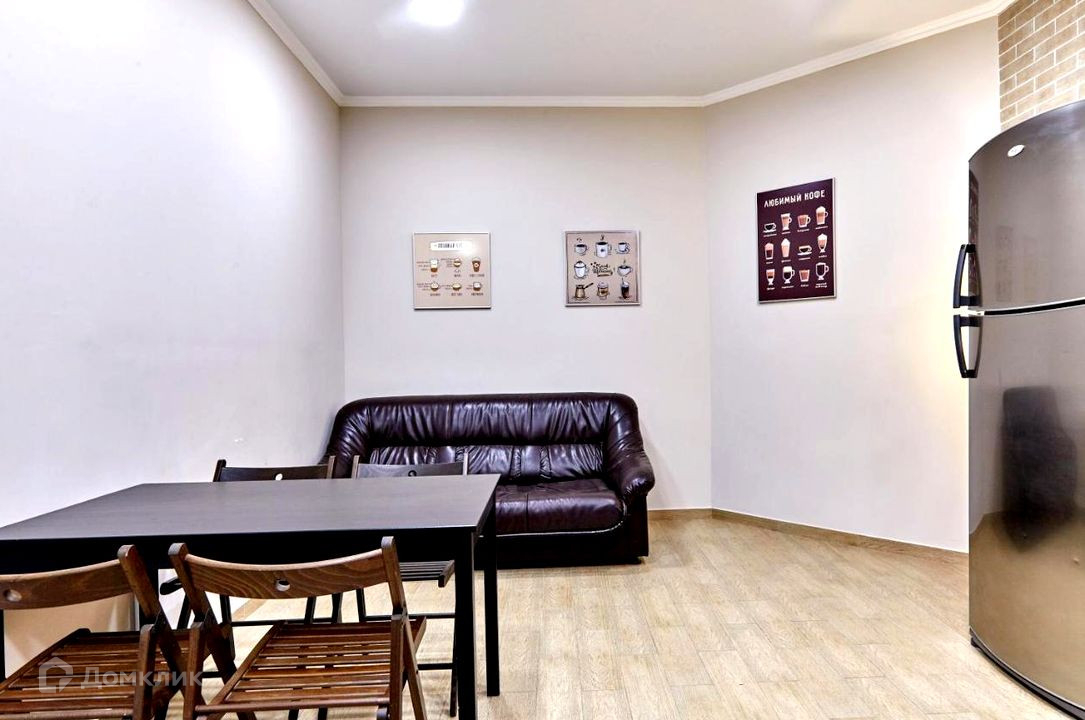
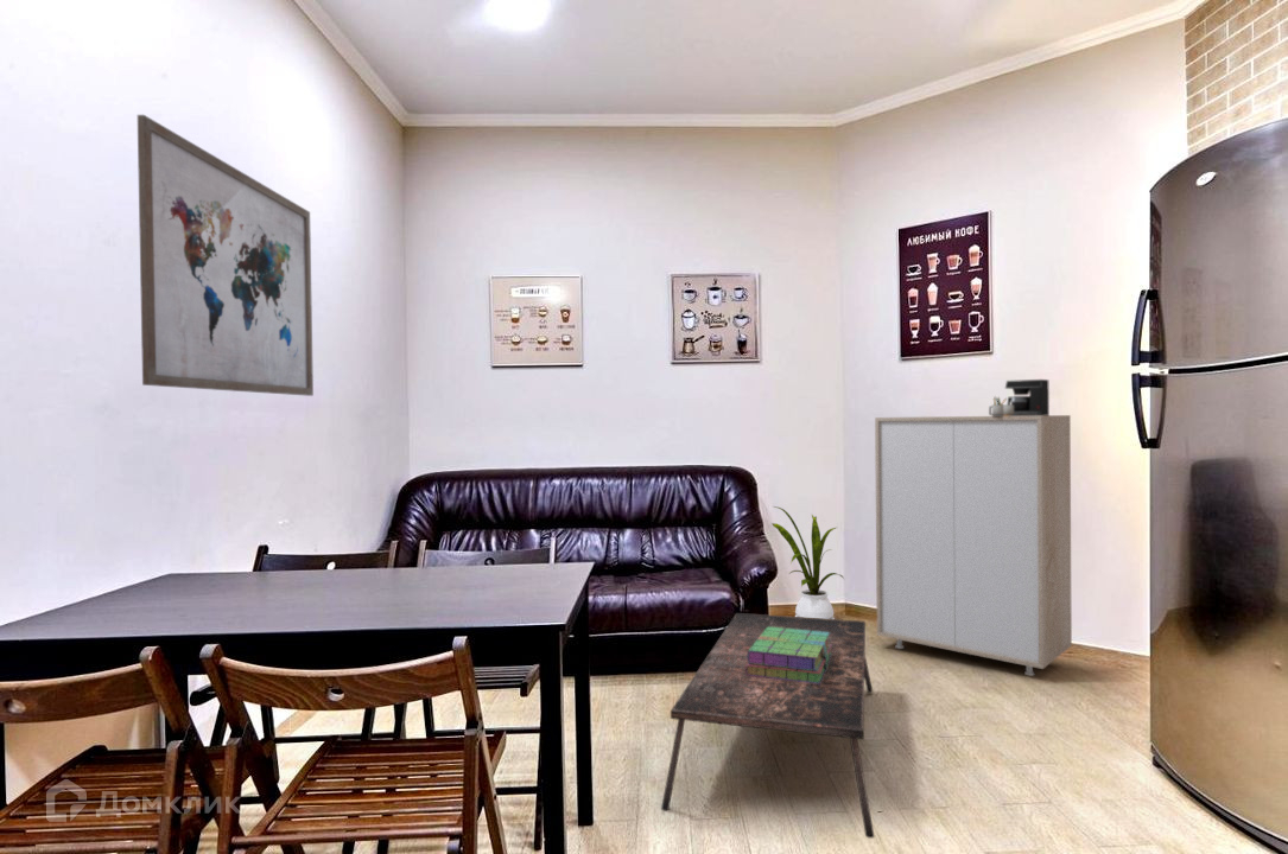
+ coffee table [660,612,875,840]
+ wall art [137,114,315,397]
+ storage cabinet [874,414,1073,677]
+ stack of books [745,627,832,684]
+ house plant [770,505,845,619]
+ coffee maker [988,378,1051,416]
